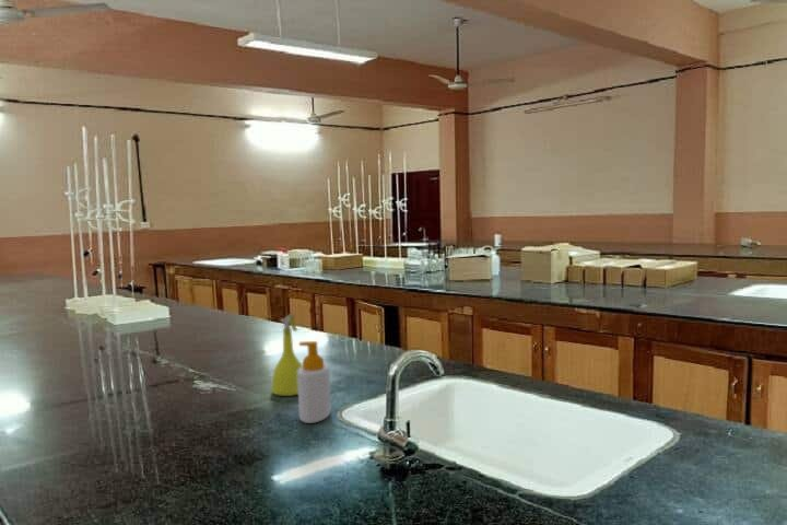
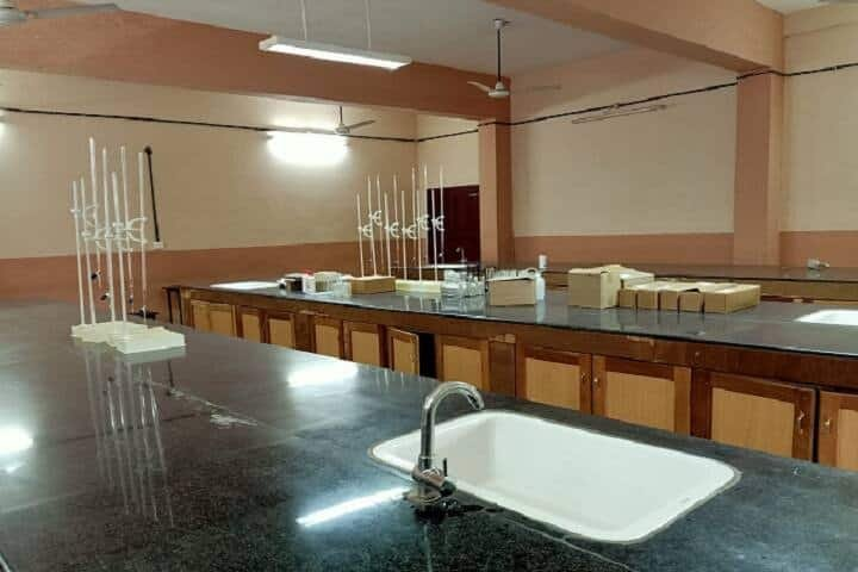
- soap bottle [297,340,332,424]
- spray bottle [270,313,303,397]
